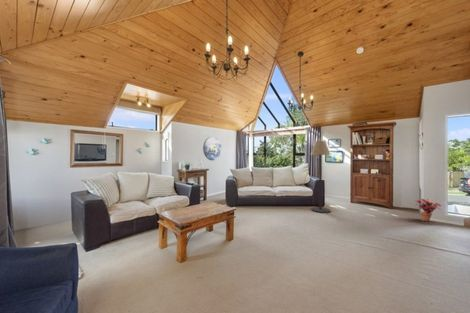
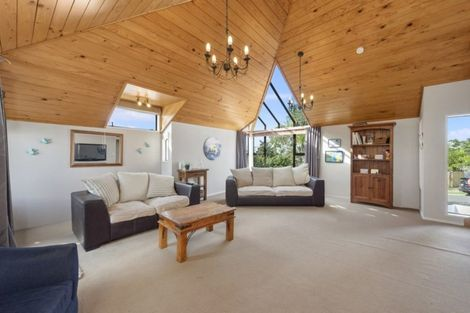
- floor lamp [310,140,331,214]
- potted plant [413,198,442,223]
